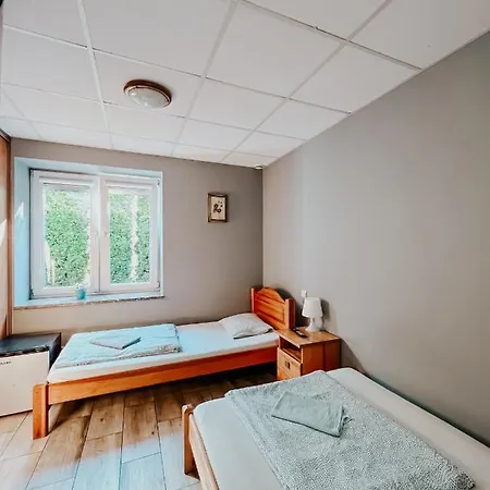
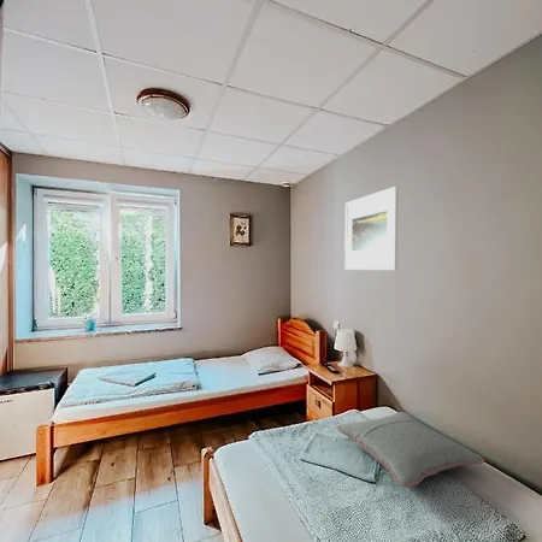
+ pillow [336,411,485,489]
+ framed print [343,185,400,271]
